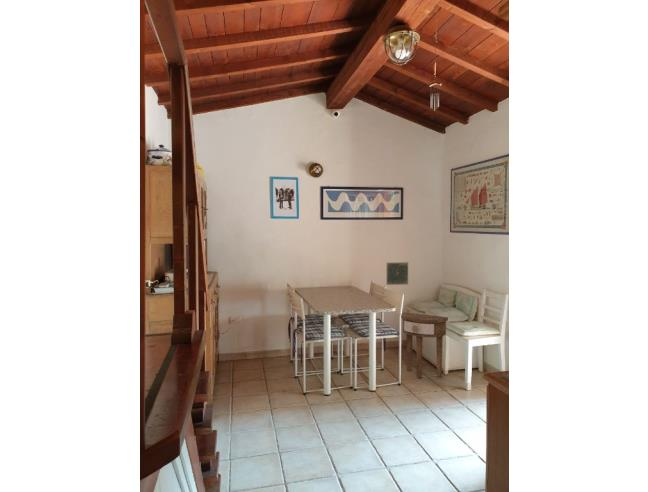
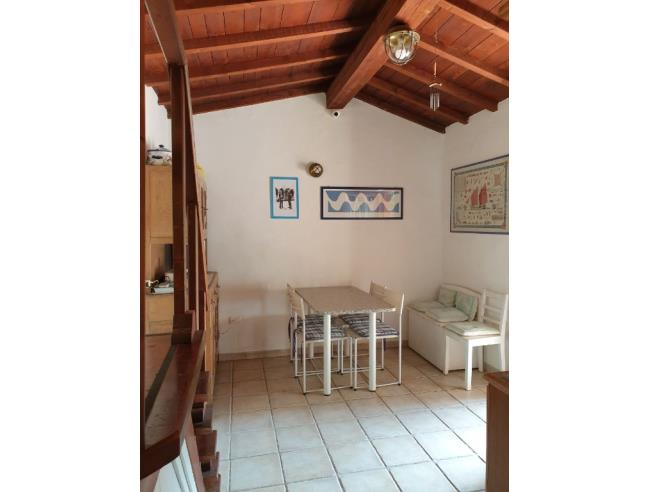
- side table [400,312,449,379]
- decorative tile [386,261,409,286]
